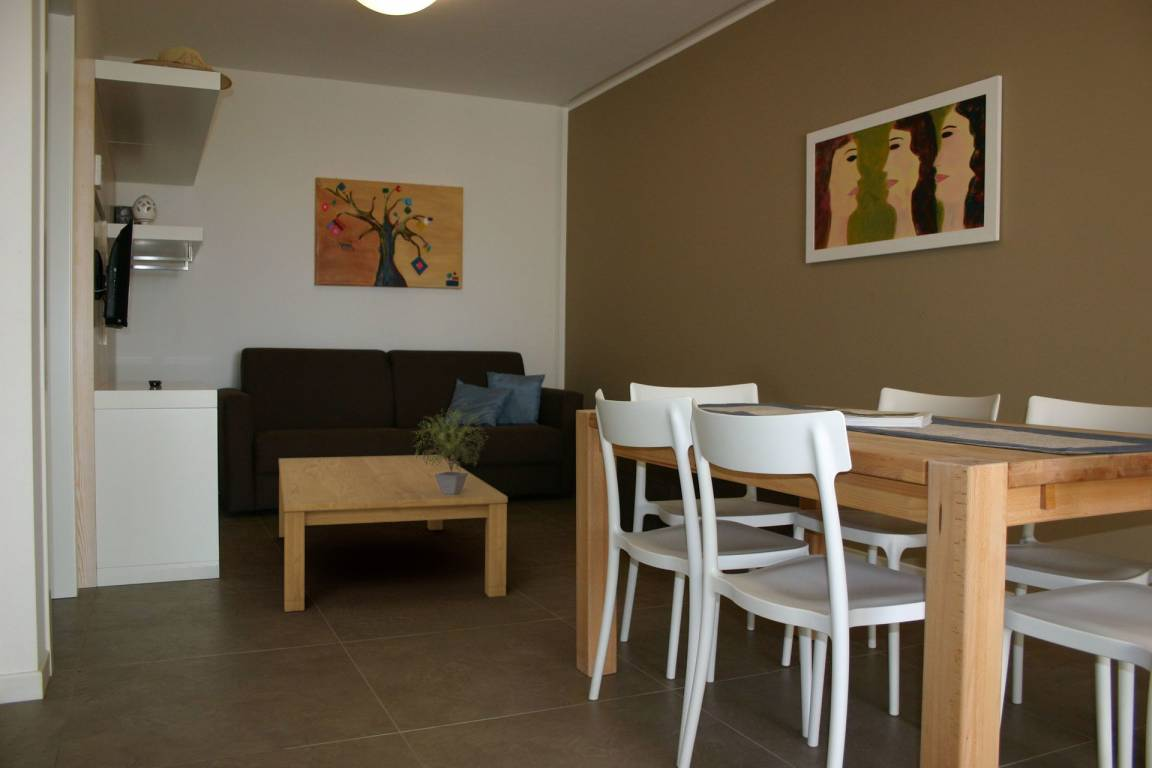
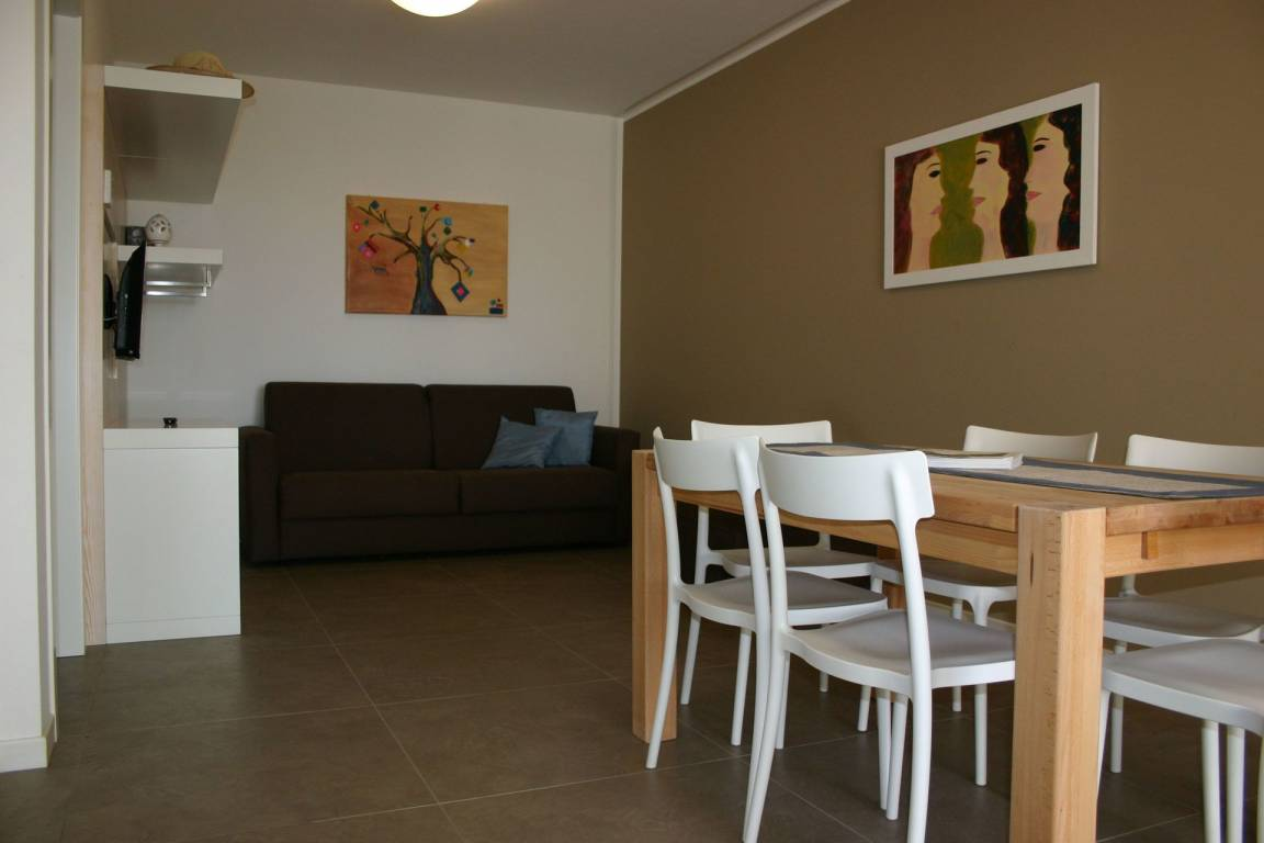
- coffee table [278,454,509,613]
- potted plant [410,401,488,495]
